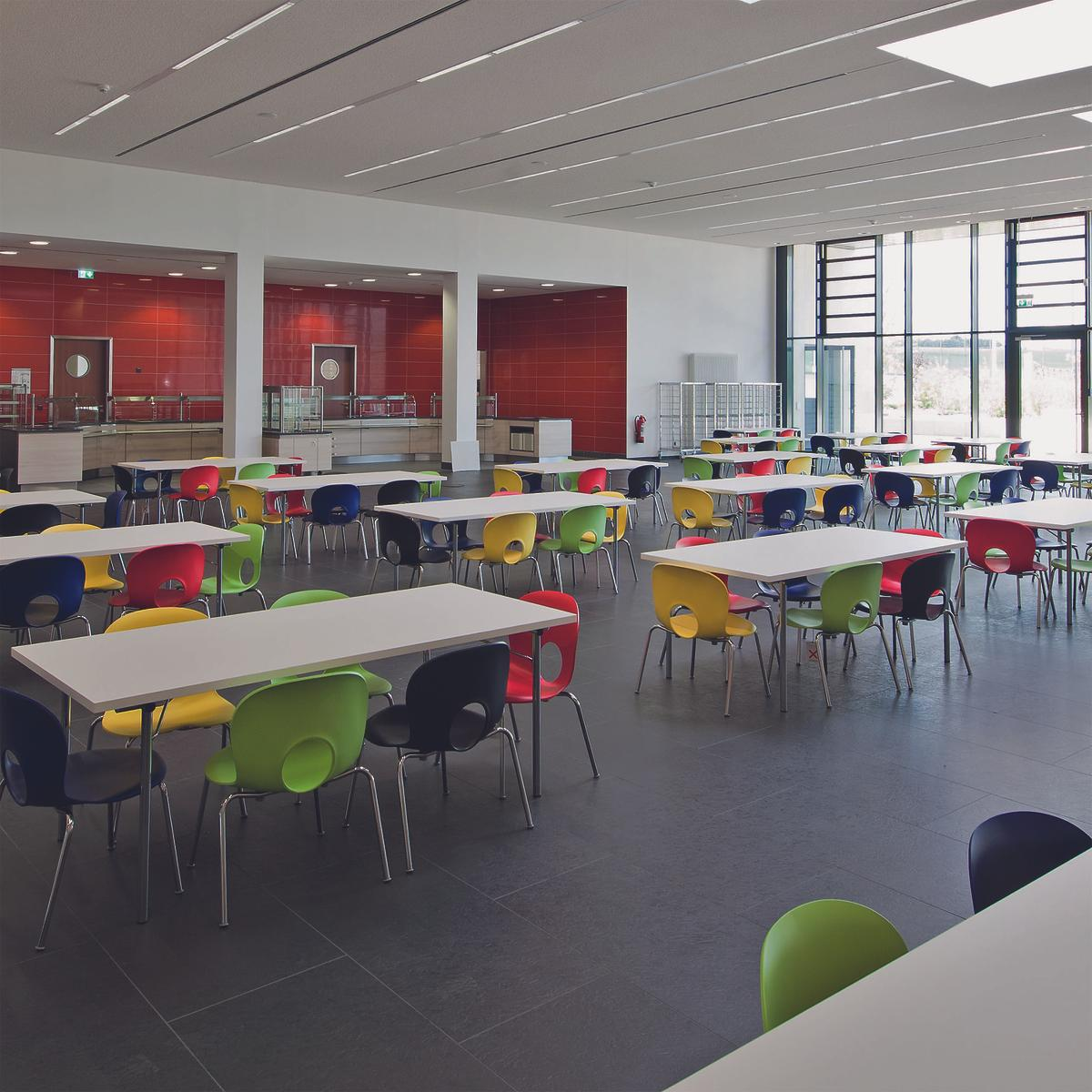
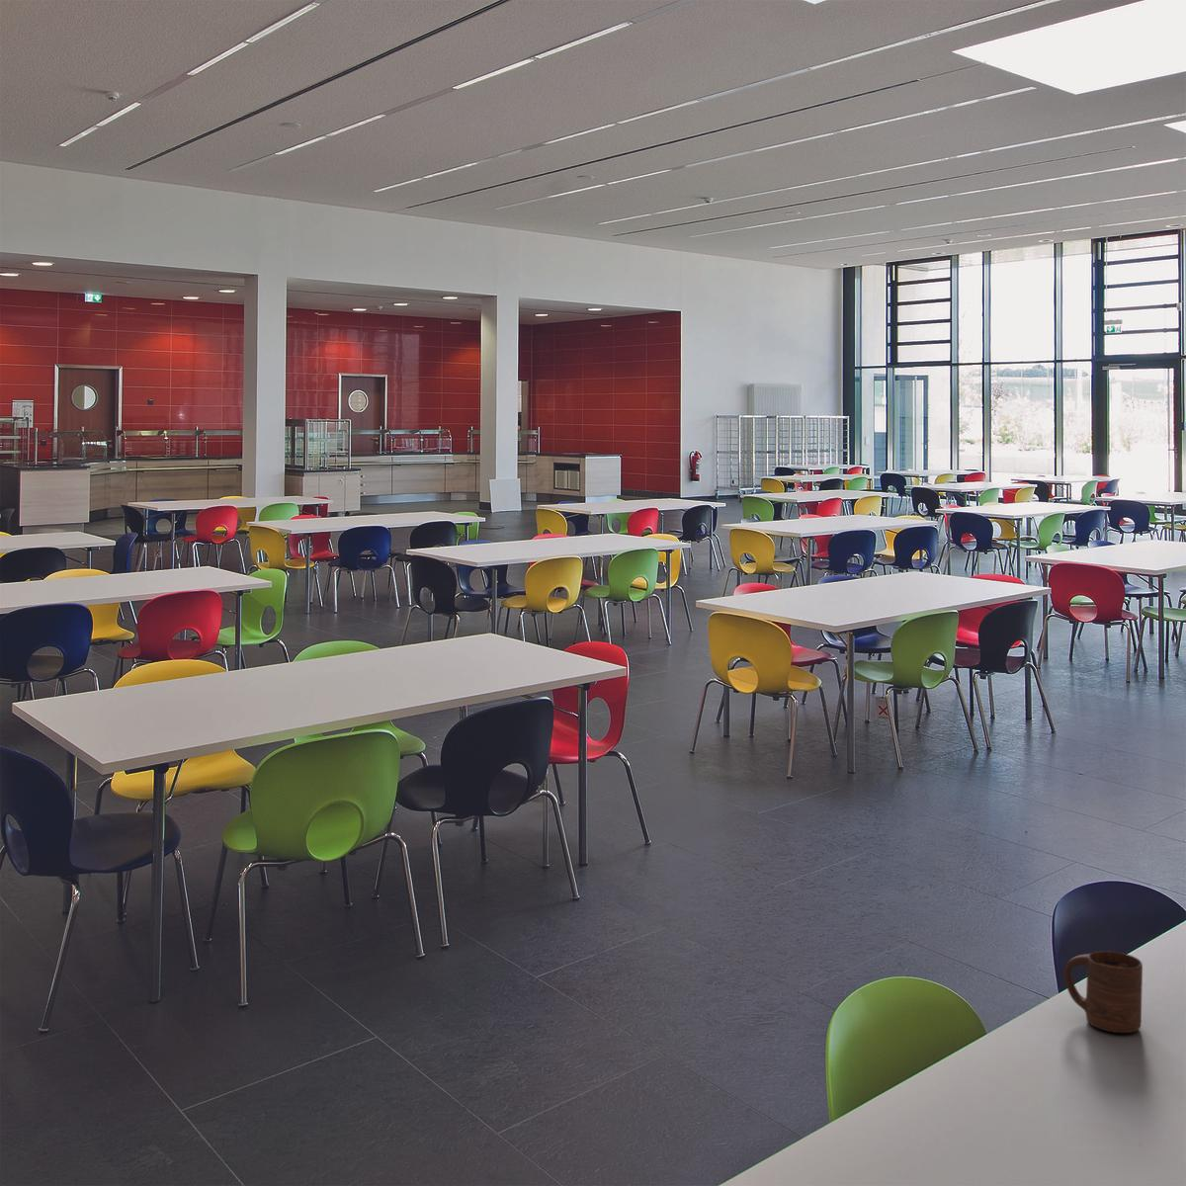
+ cup [1063,950,1144,1034]
